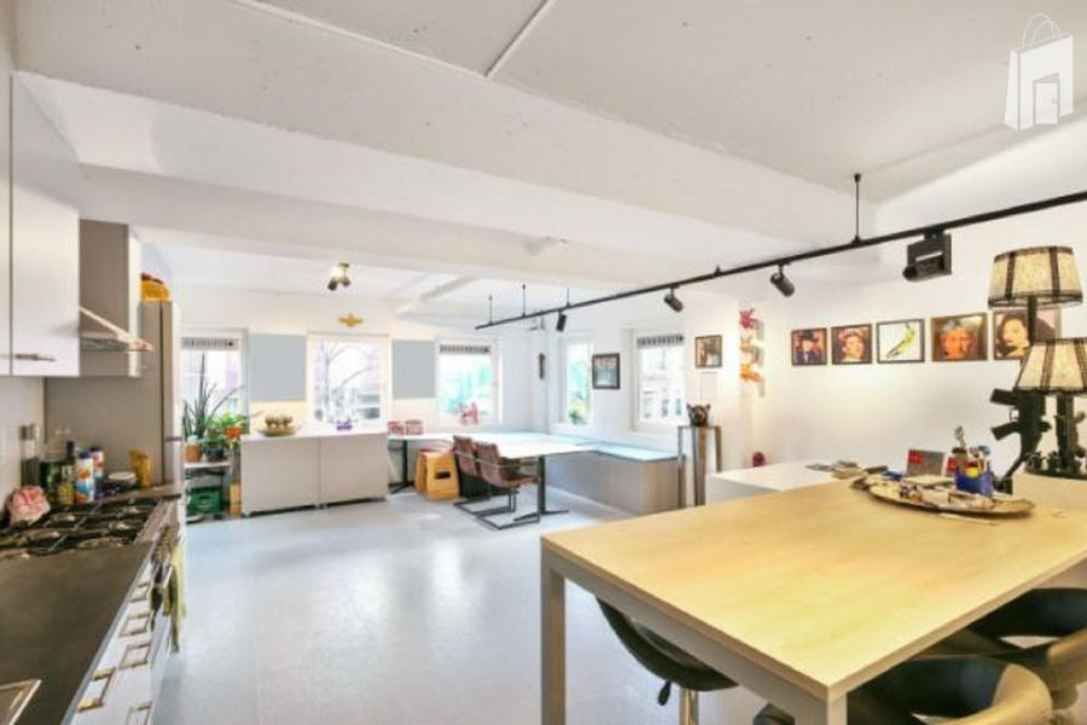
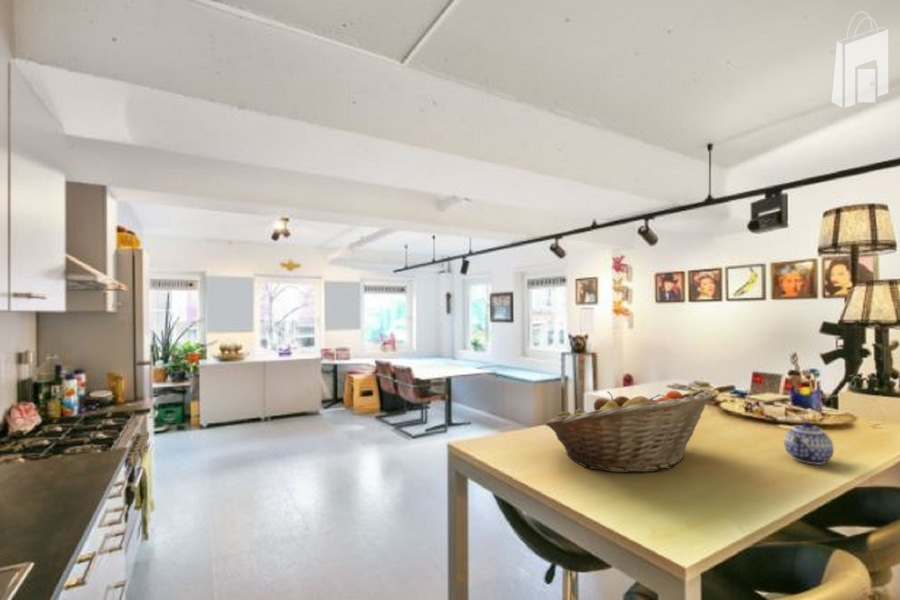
+ teapot [783,421,835,466]
+ fruit basket [545,388,714,474]
